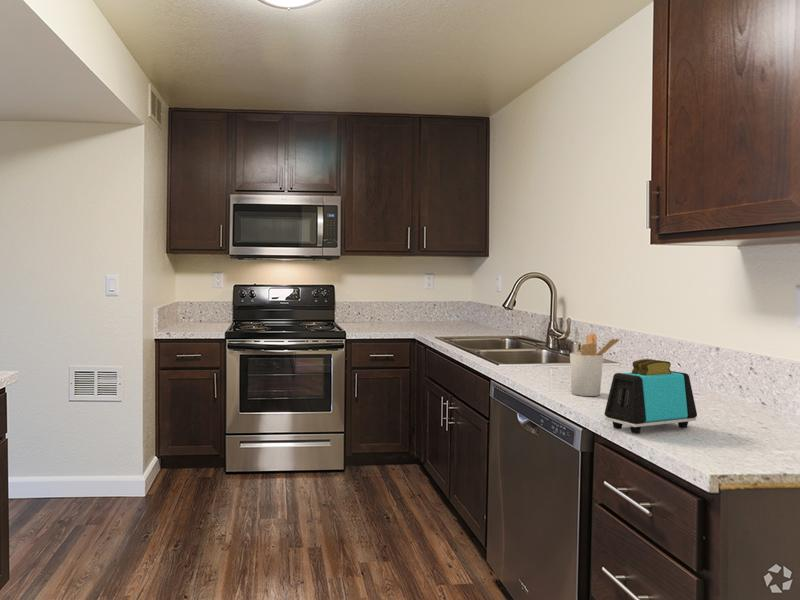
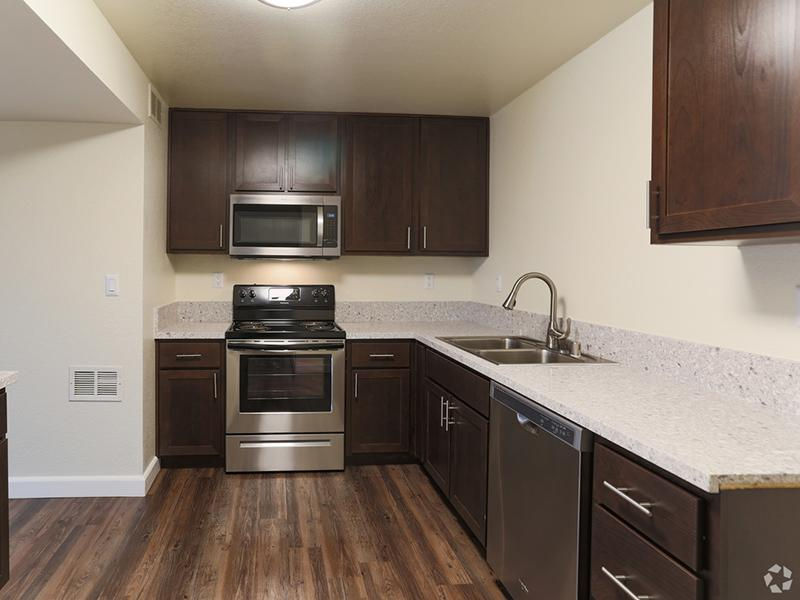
- toaster [604,358,698,435]
- utensil holder [569,332,621,397]
